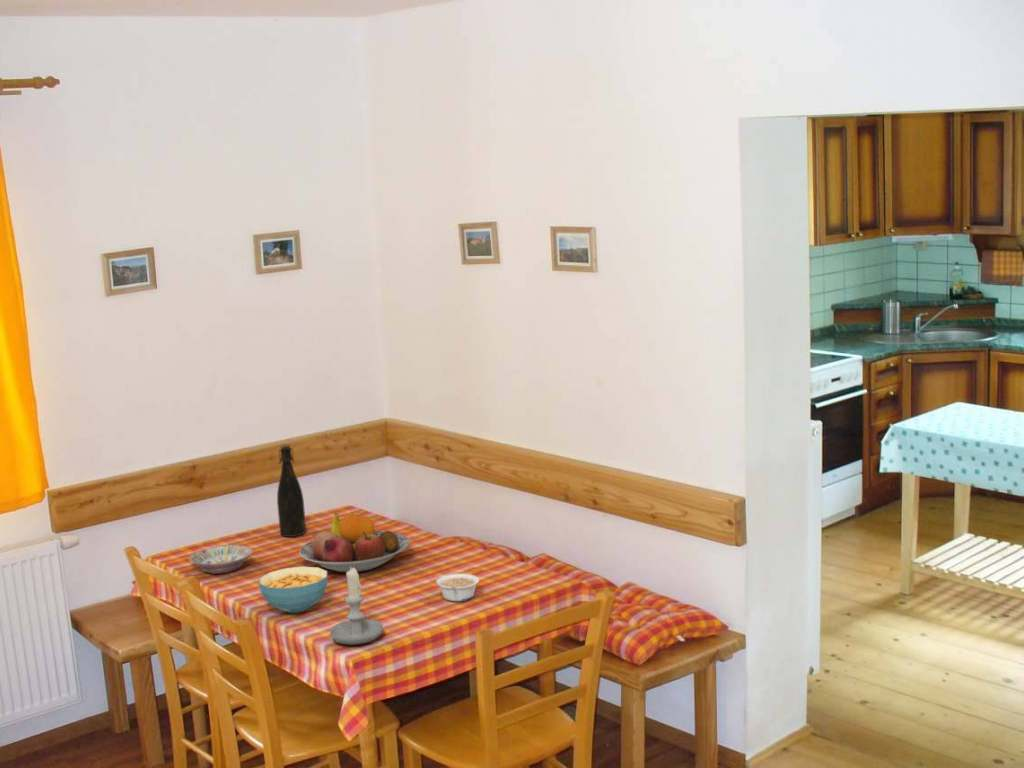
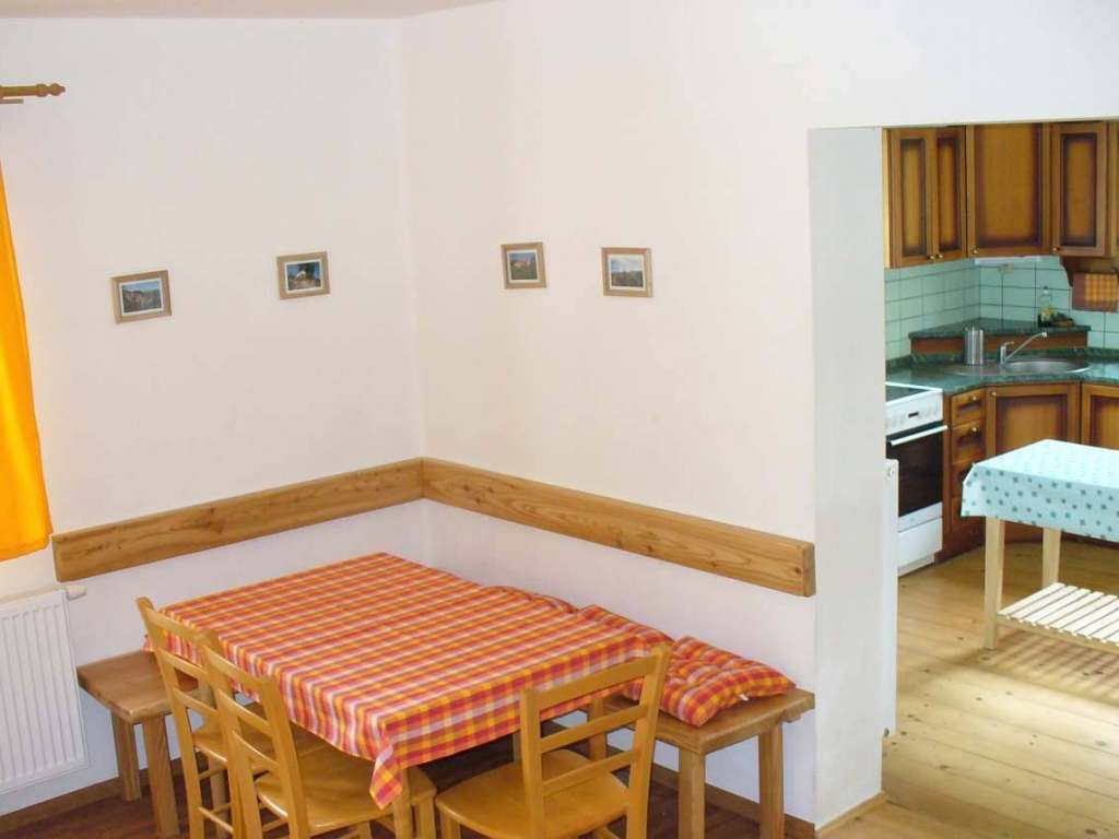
- bottle [276,443,307,538]
- bowl [188,544,254,575]
- legume [435,573,480,602]
- fruit bowl [299,511,411,573]
- cereal bowl [258,565,328,614]
- candle [329,567,384,646]
